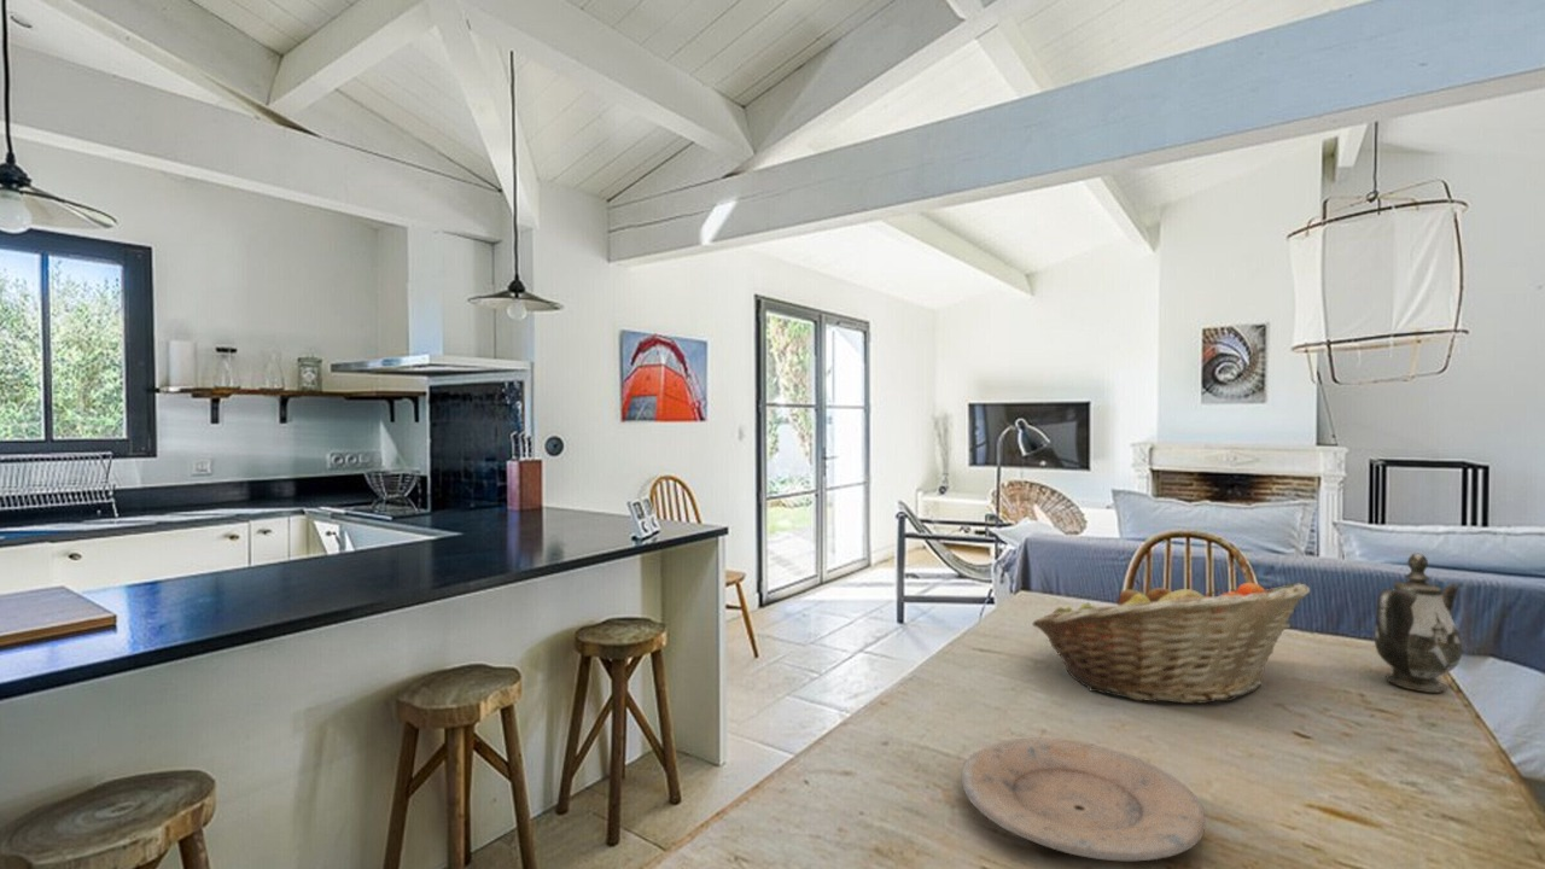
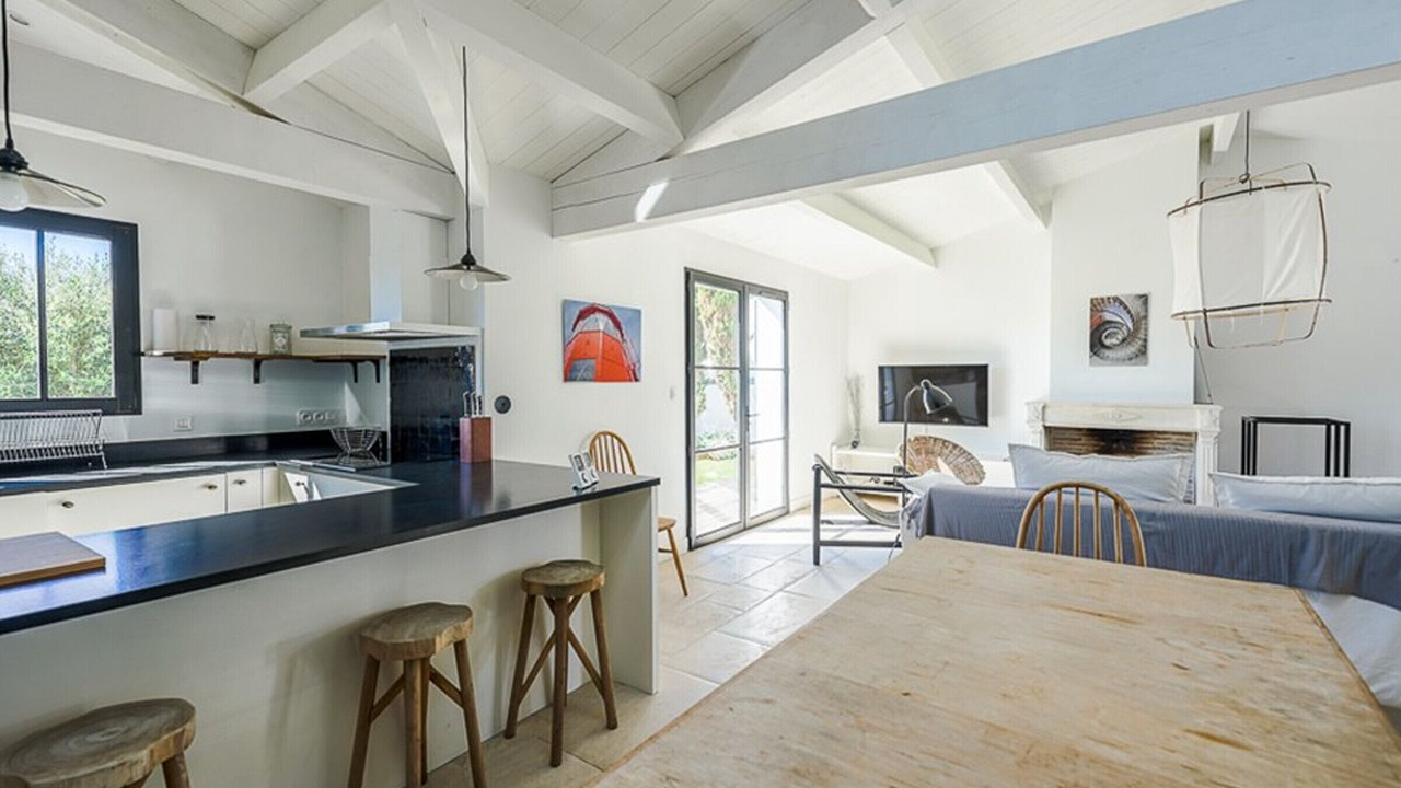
- fruit basket [1031,578,1311,705]
- plate [961,737,1207,862]
- teapot [1374,552,1464,694]
